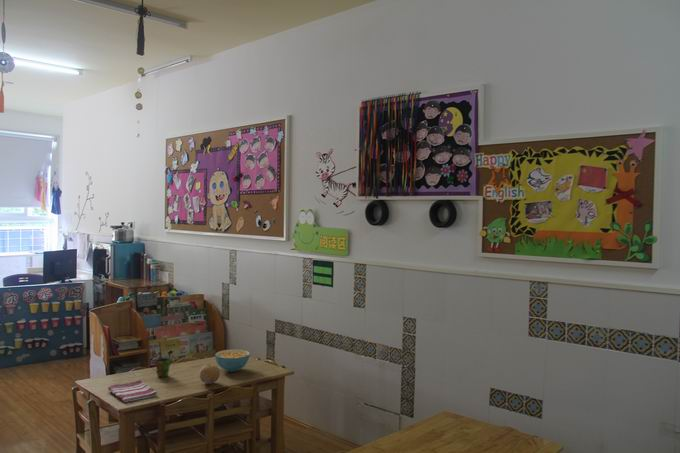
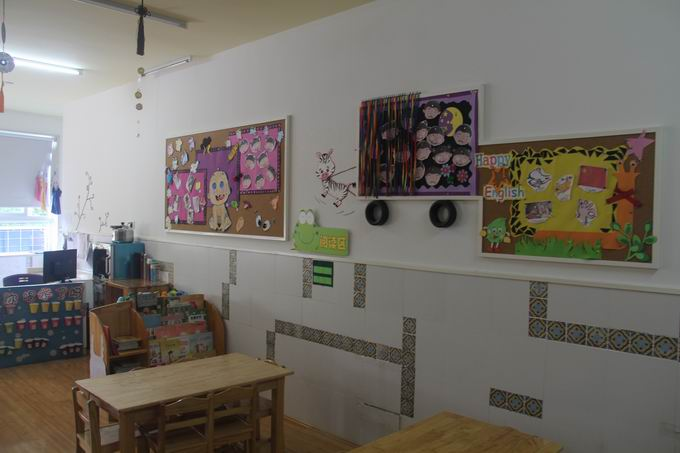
- cereal bowl [214,348,251,373]
- dish towel [107,379,158,403]
- cup [149,357,172,378]
- fruit [199,363,221,385]
